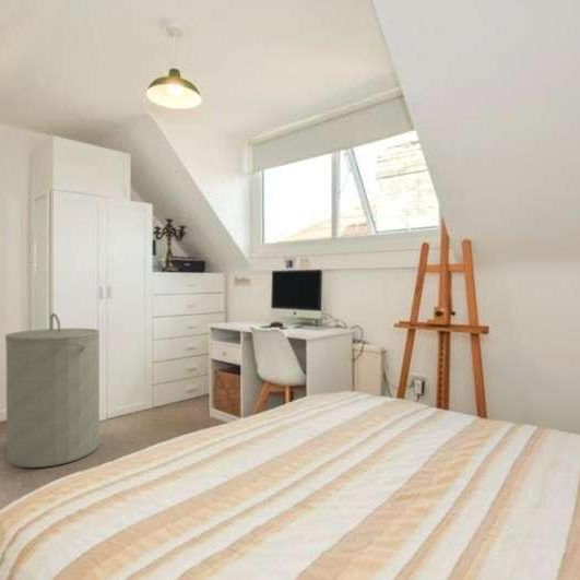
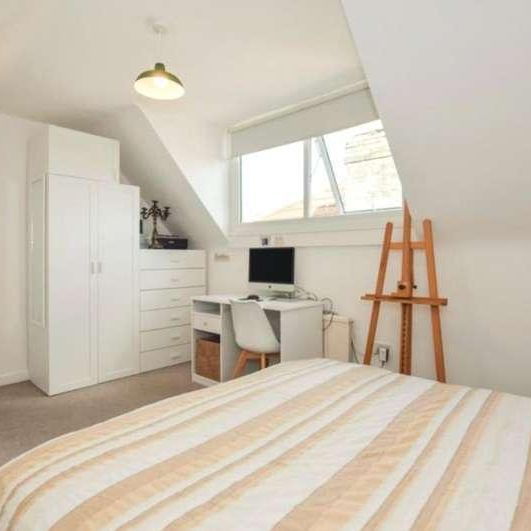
- laundry hamper [4,312,100,469]
